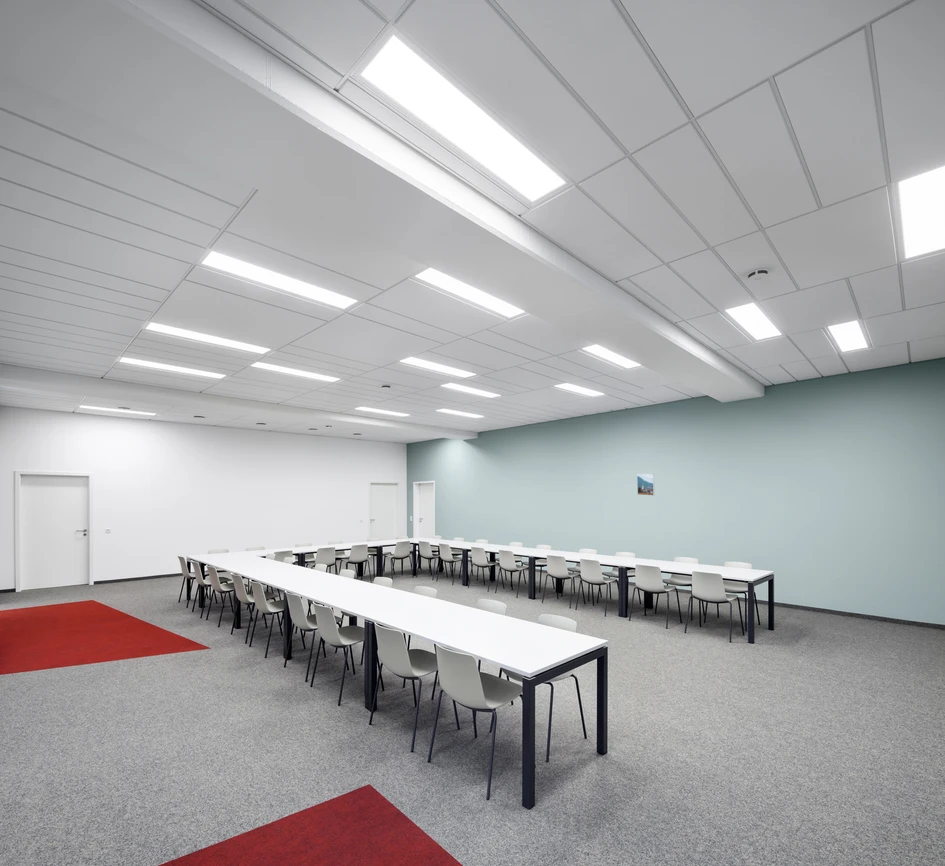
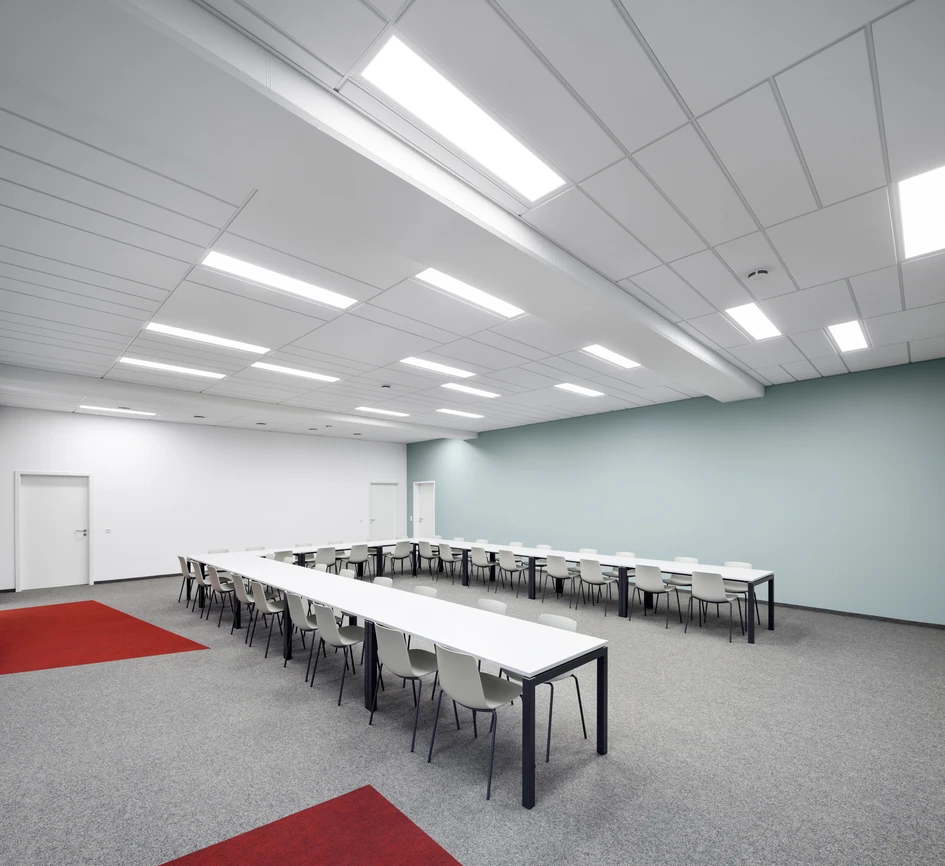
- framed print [636,473,656,497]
